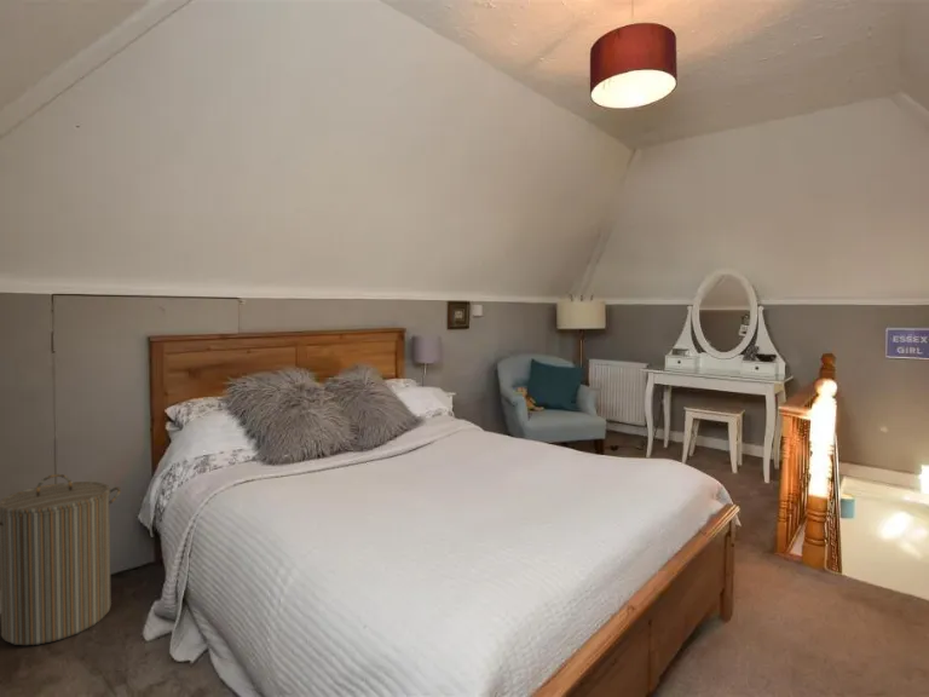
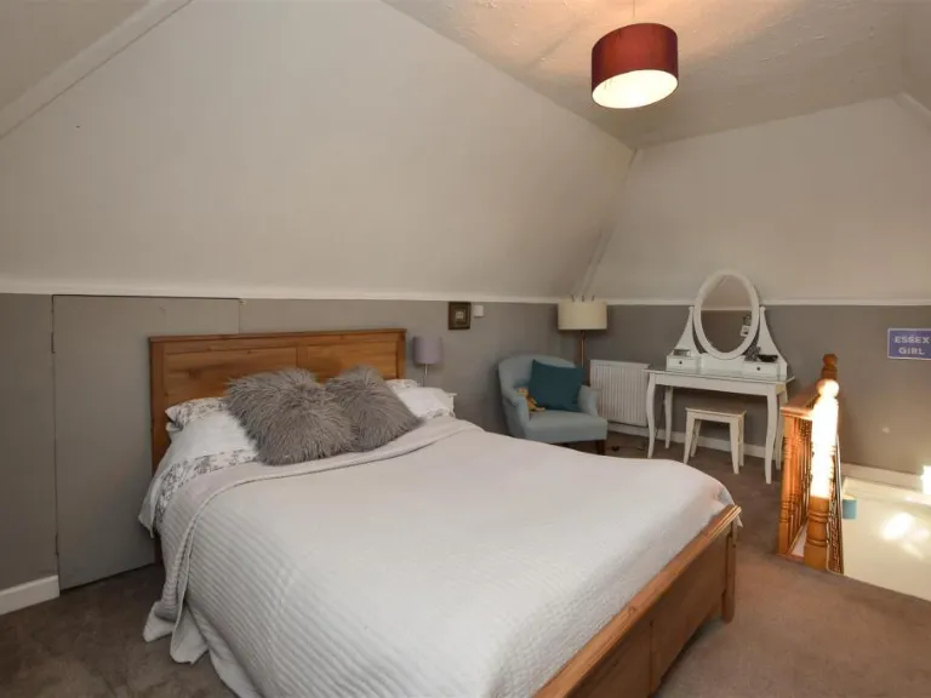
- laundry hamper [0,473,122,646]
